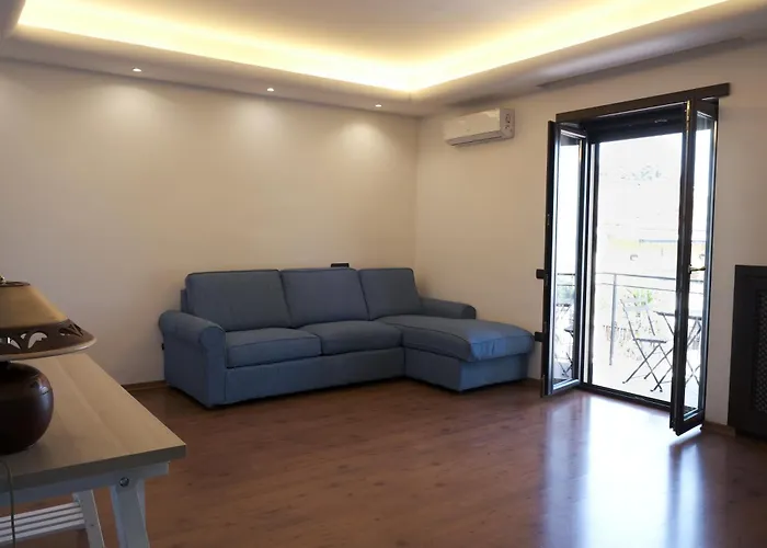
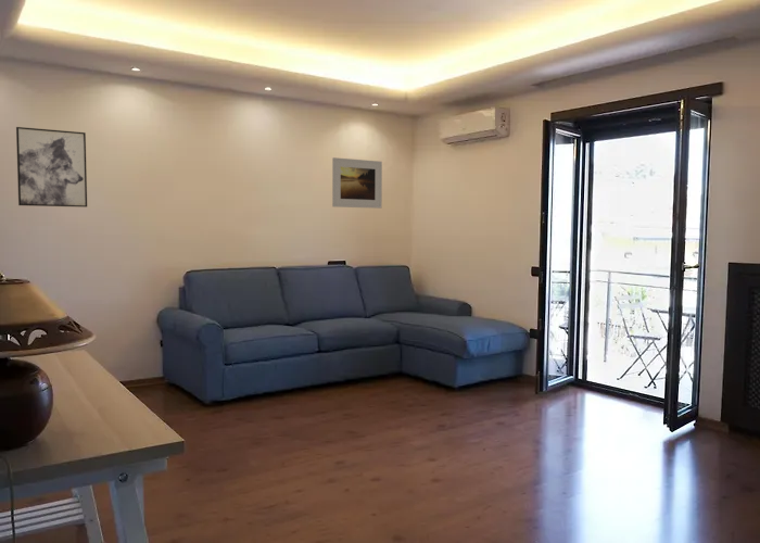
+ wall art [15,126,88,209]
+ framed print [331,156,383,210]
